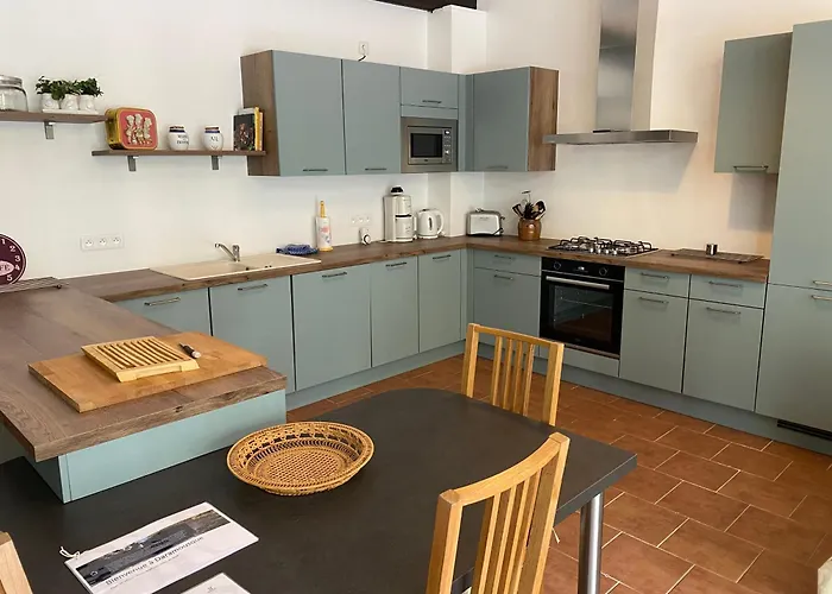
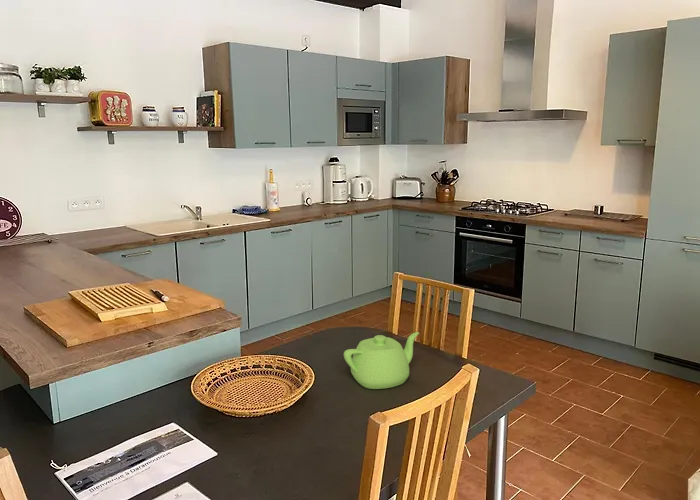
+ teapot [343,331,420,390]
